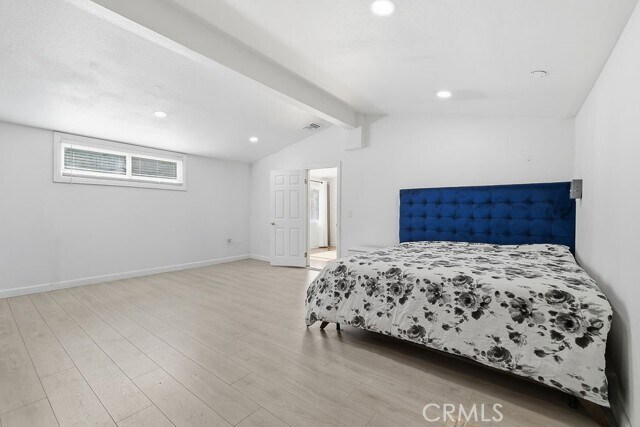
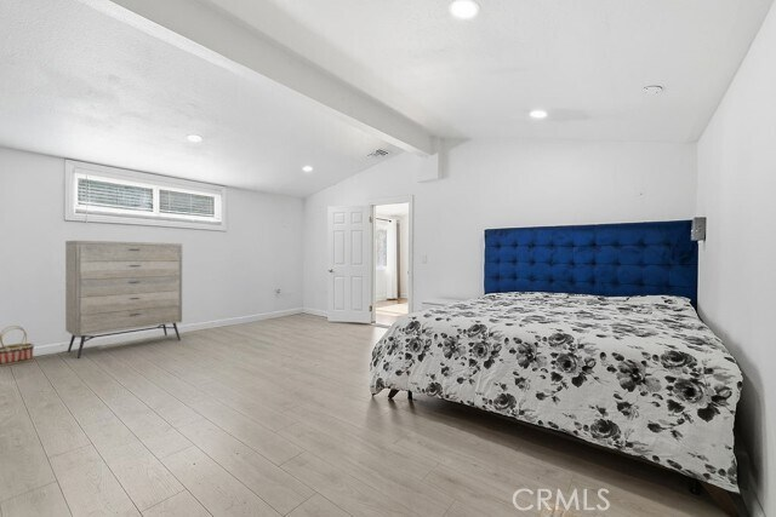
+ dresser [64,240,183,360]
+ basket [0,324,35,367]
